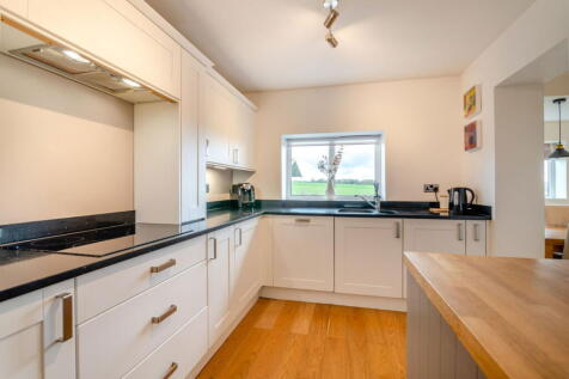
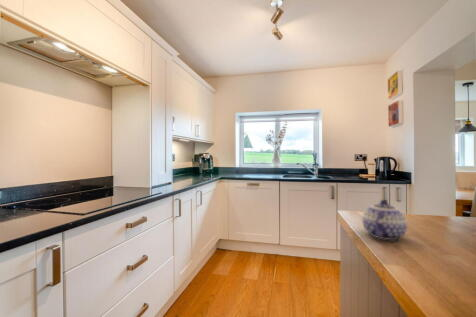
+ teapot [361,199,408,241]
